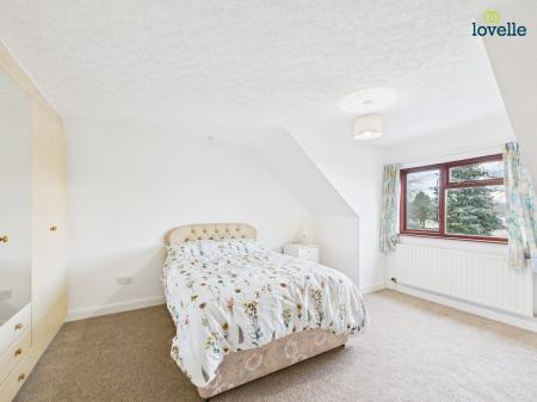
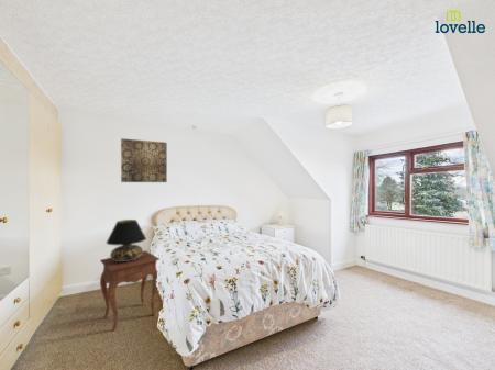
+ wall art [120,137,168,183]
+ side table [99,249,161,333]
+ table lamp [106,218,147,261]
